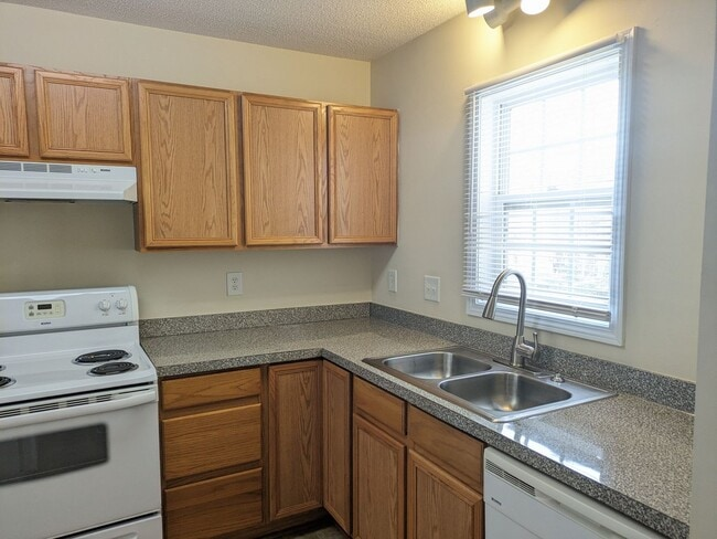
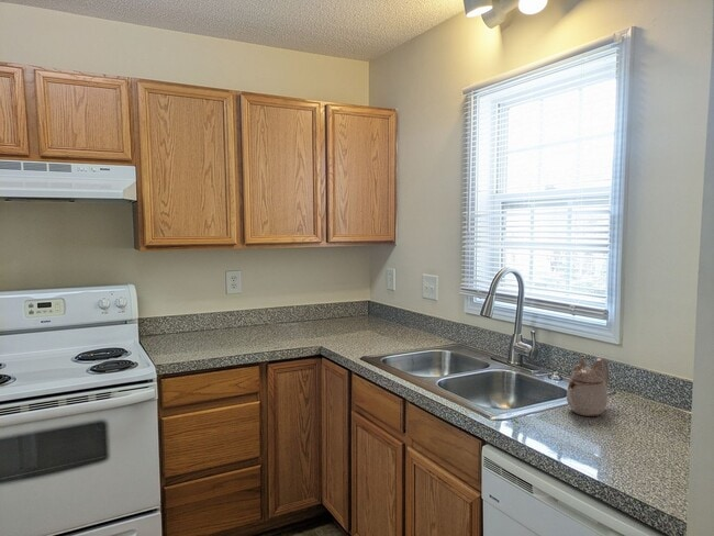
+ teapot [566,357,610,417]
